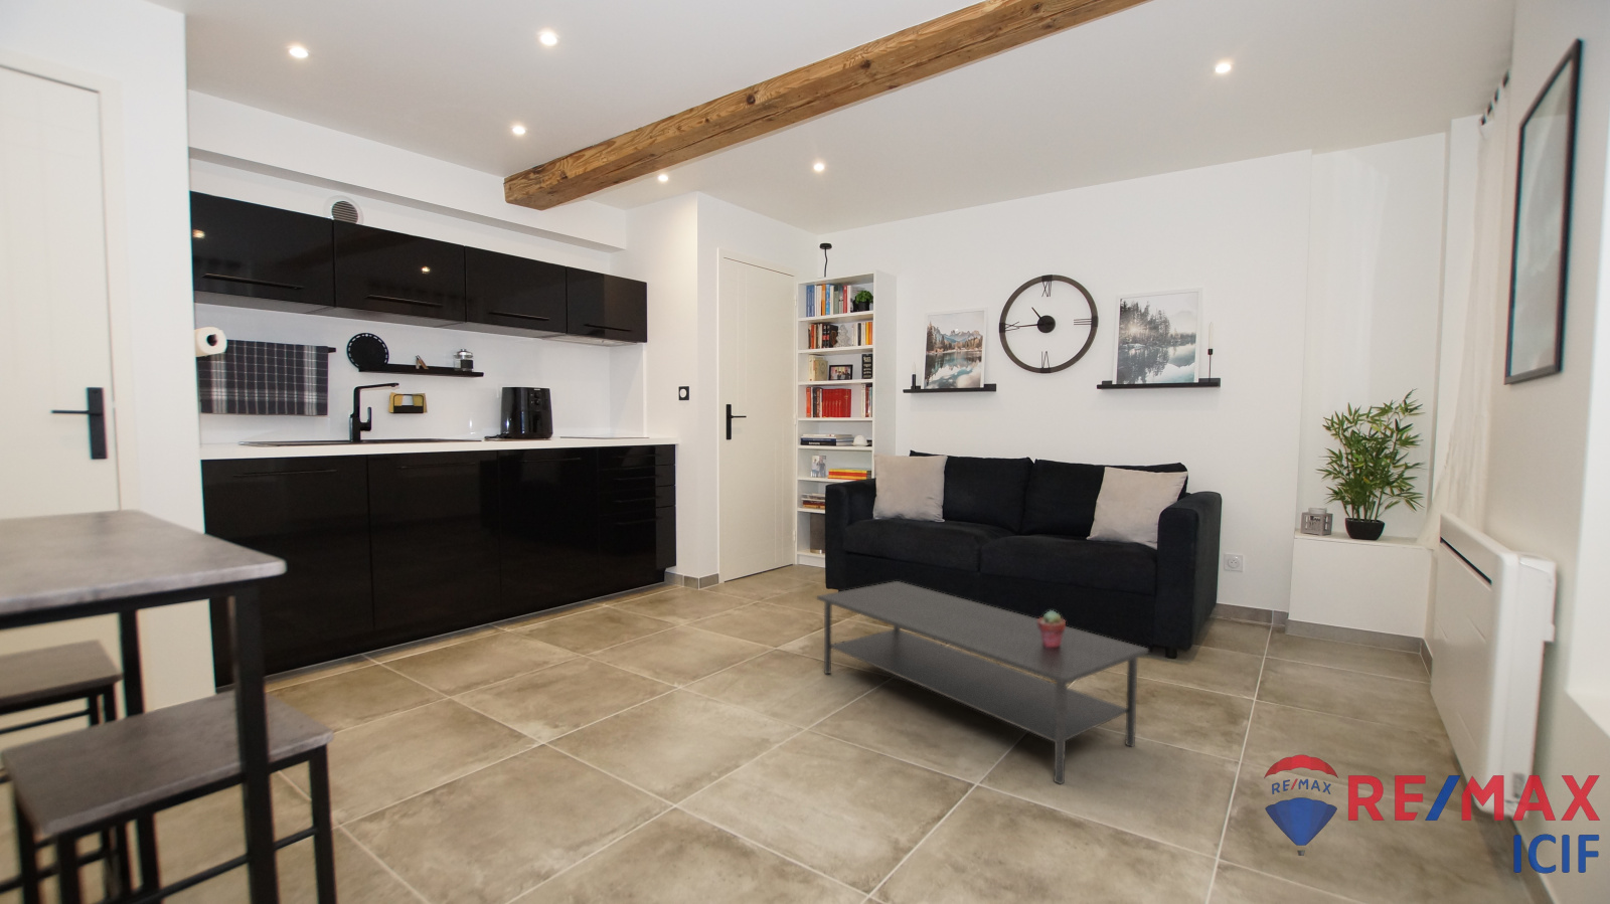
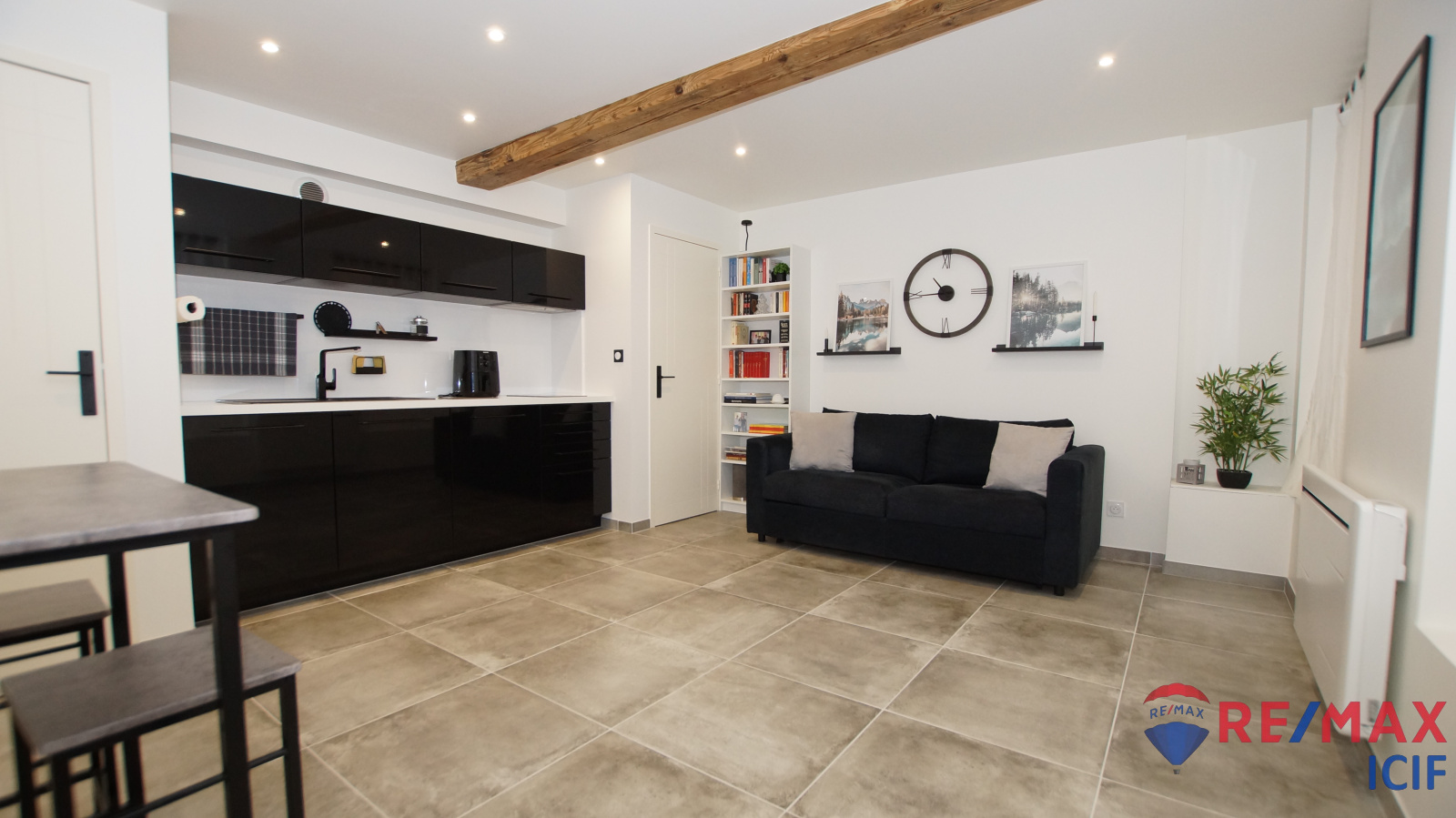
- potted succulent [1037,609,1067,648]
- coffee table [816,580,1149,786]
